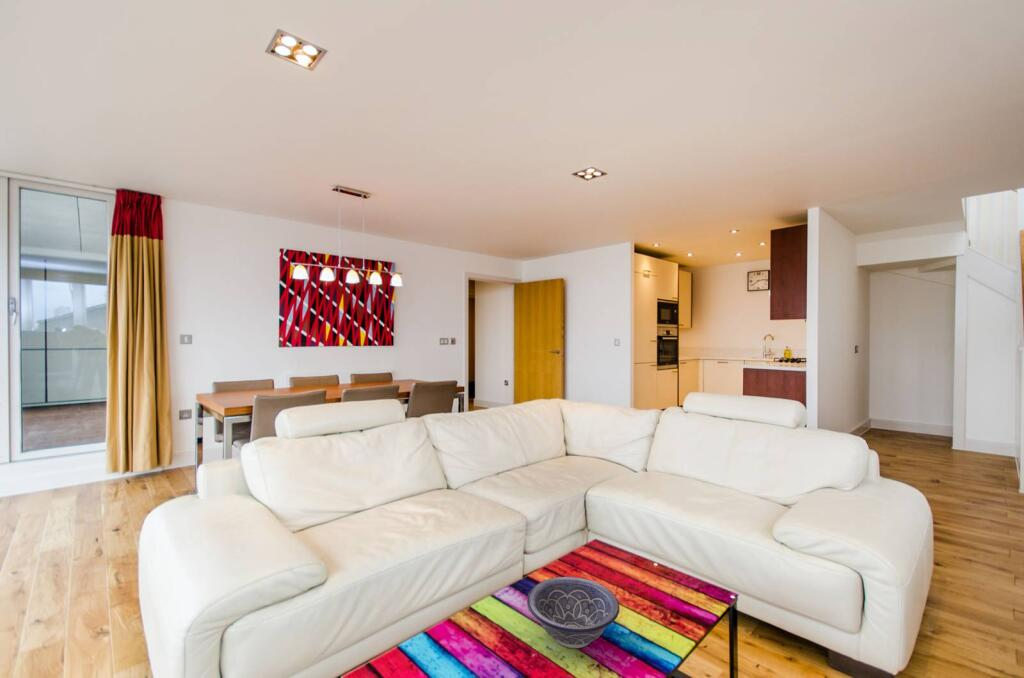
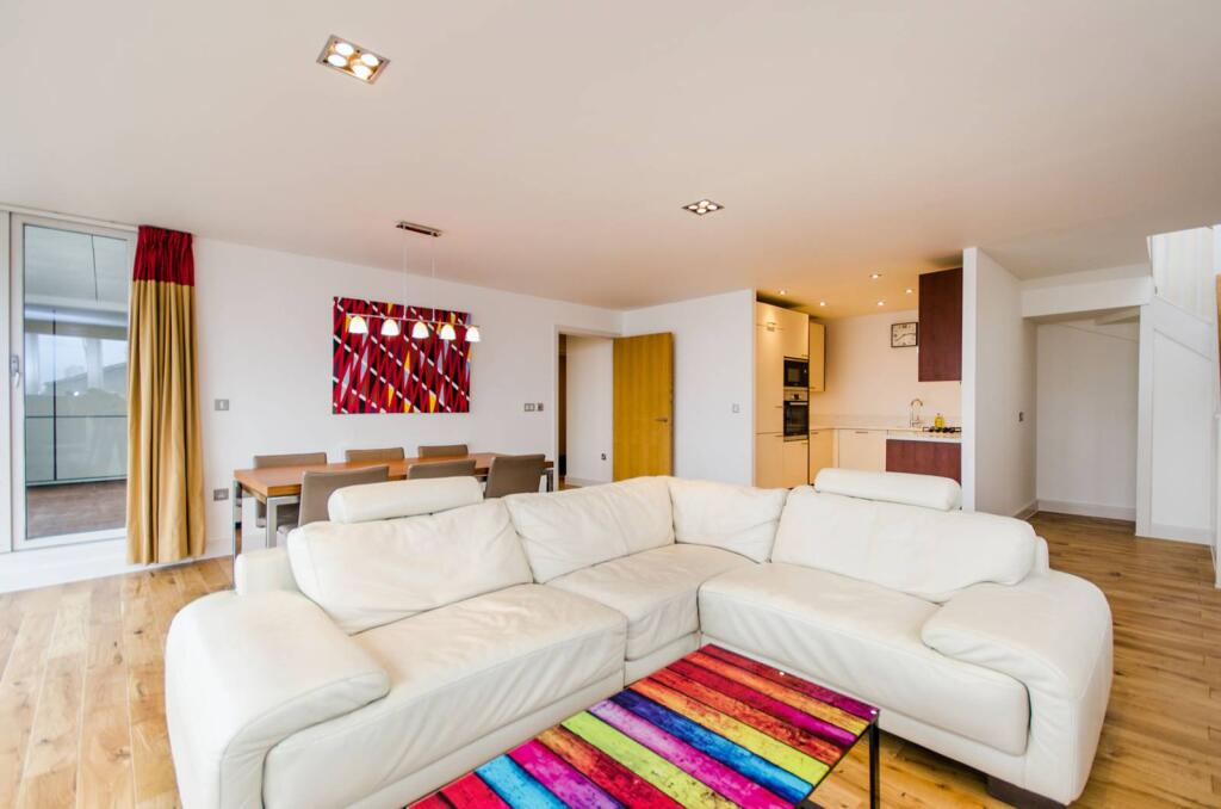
- decorative bowl [526,576,620,649]
